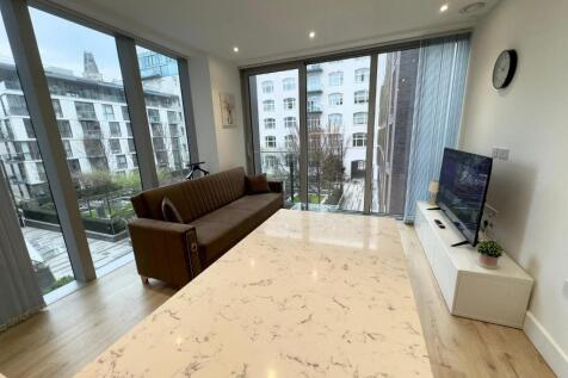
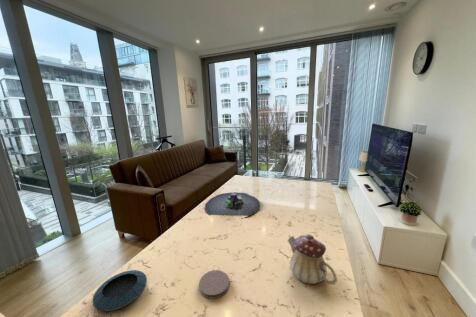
+ coaster [198,269,230,300]
+ saucer [92,269,148,313]
+ teapot [287,233,338,286]
+ mineral sample [204,191,261,219]
